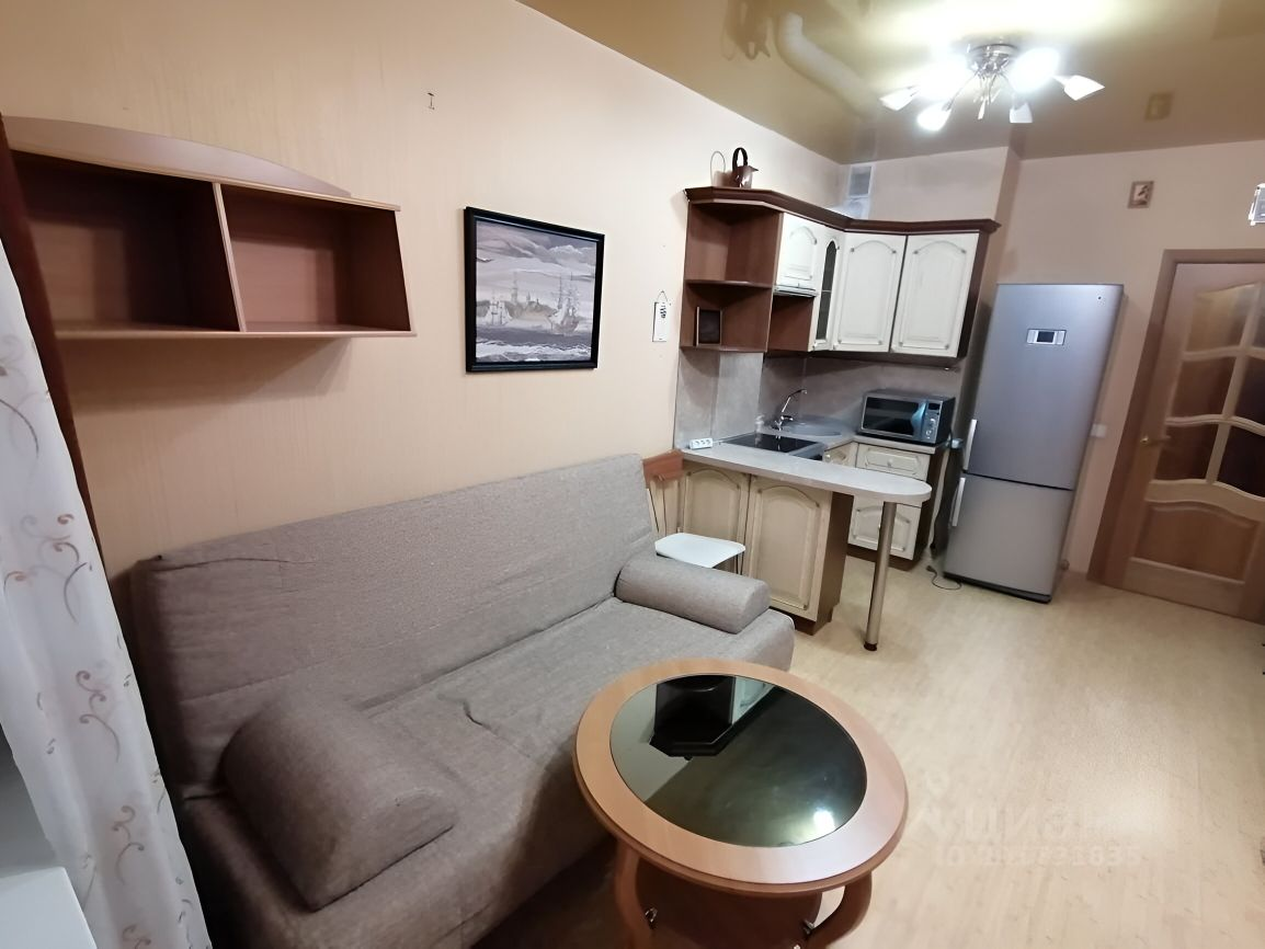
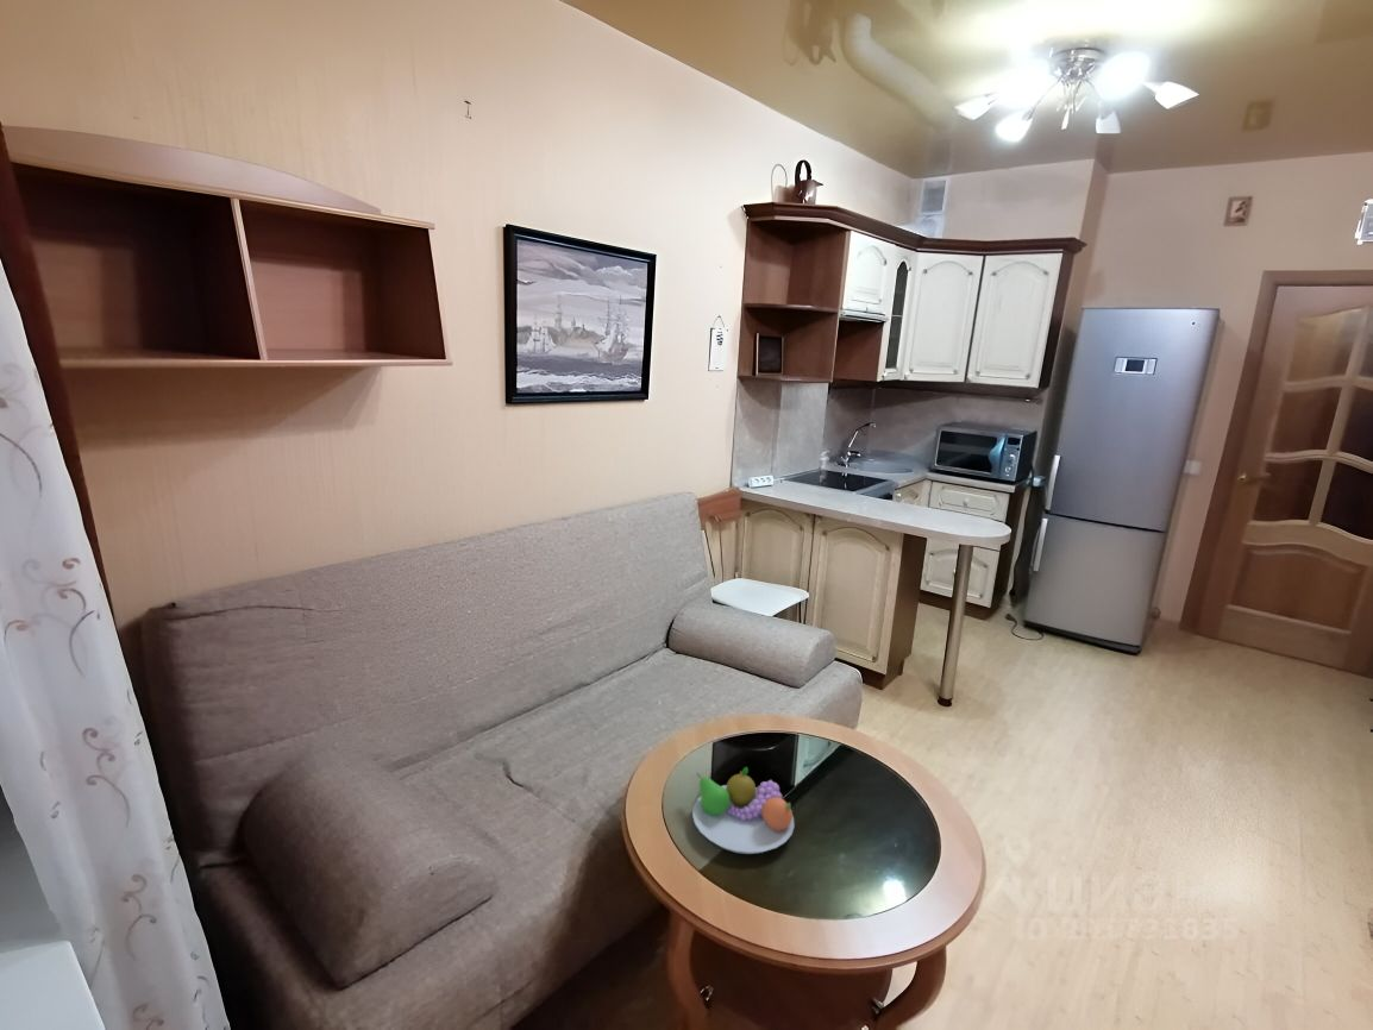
+ fruit bowl [691,766,796,855]
